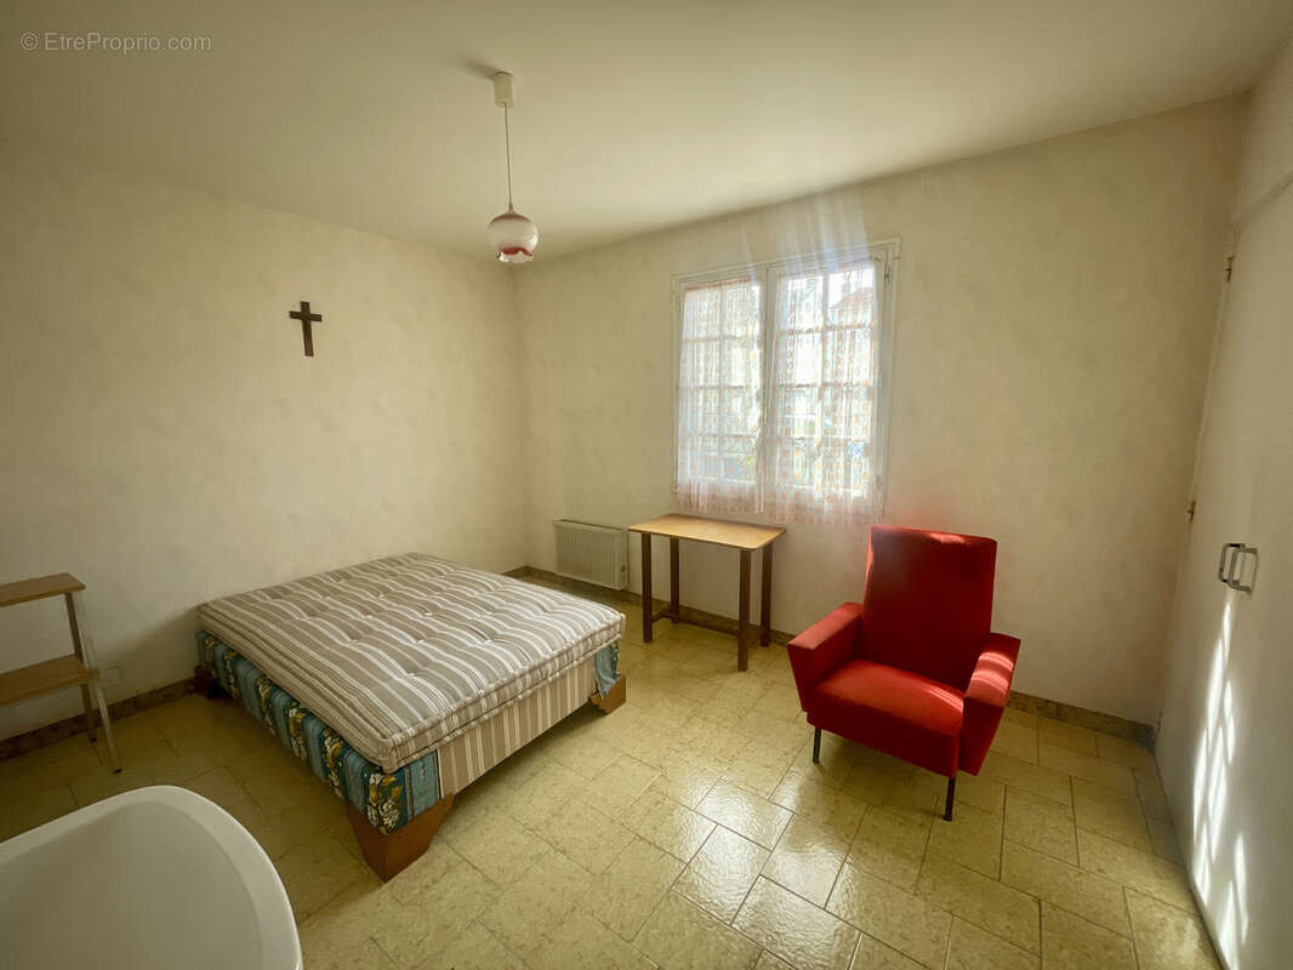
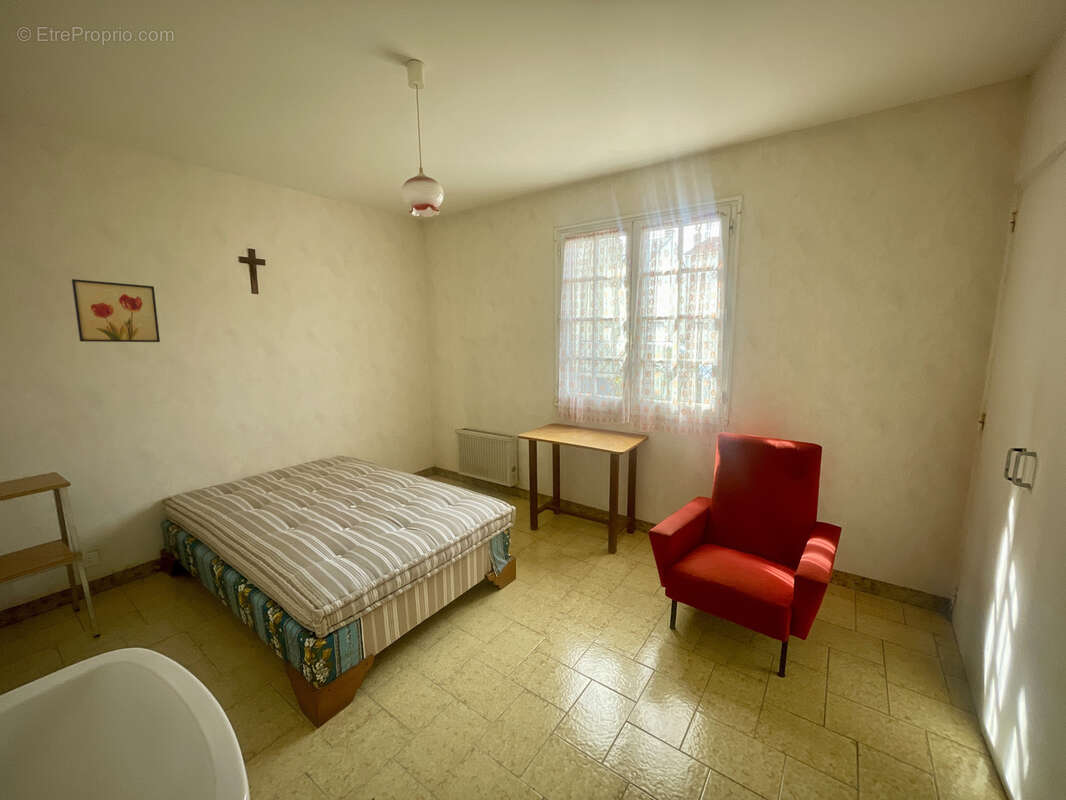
+ wall art [71,278,161,343]
